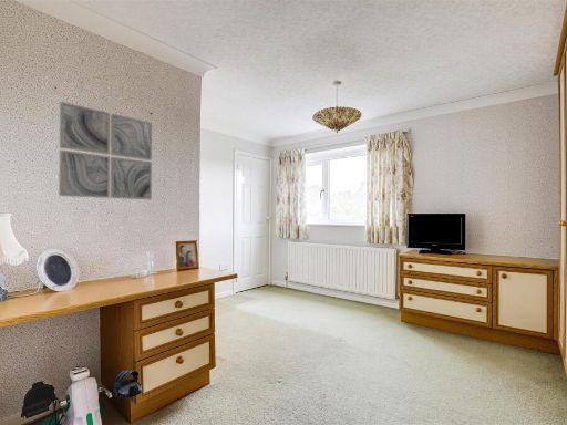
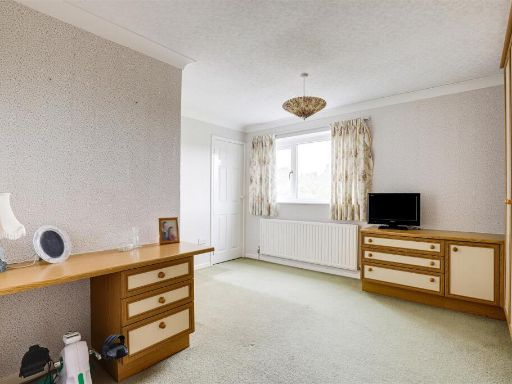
- wall art [58,101,153,200]
